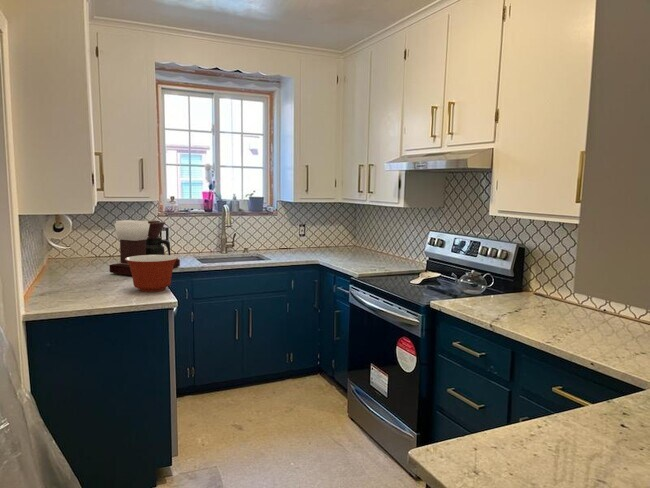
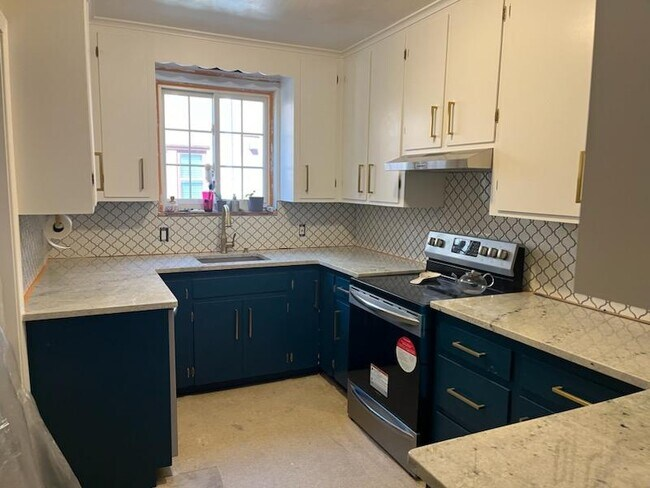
- mixing bowl [125,254,179,293]
- coffee maker [109,219,181,276]
